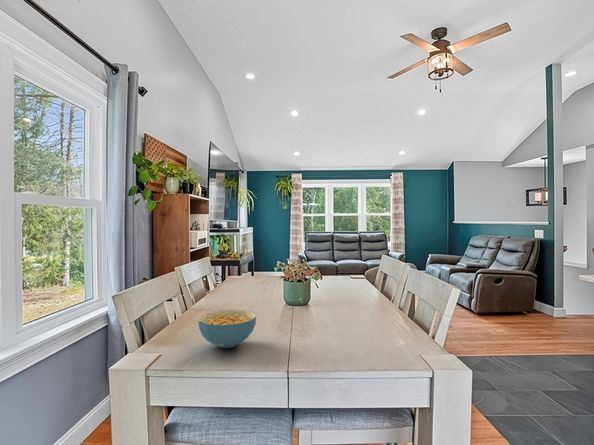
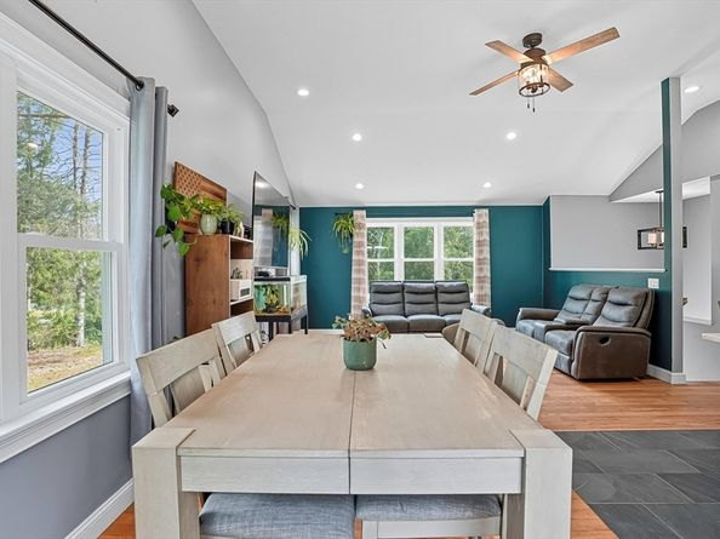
- cereal bowl [197,309,257,349]
